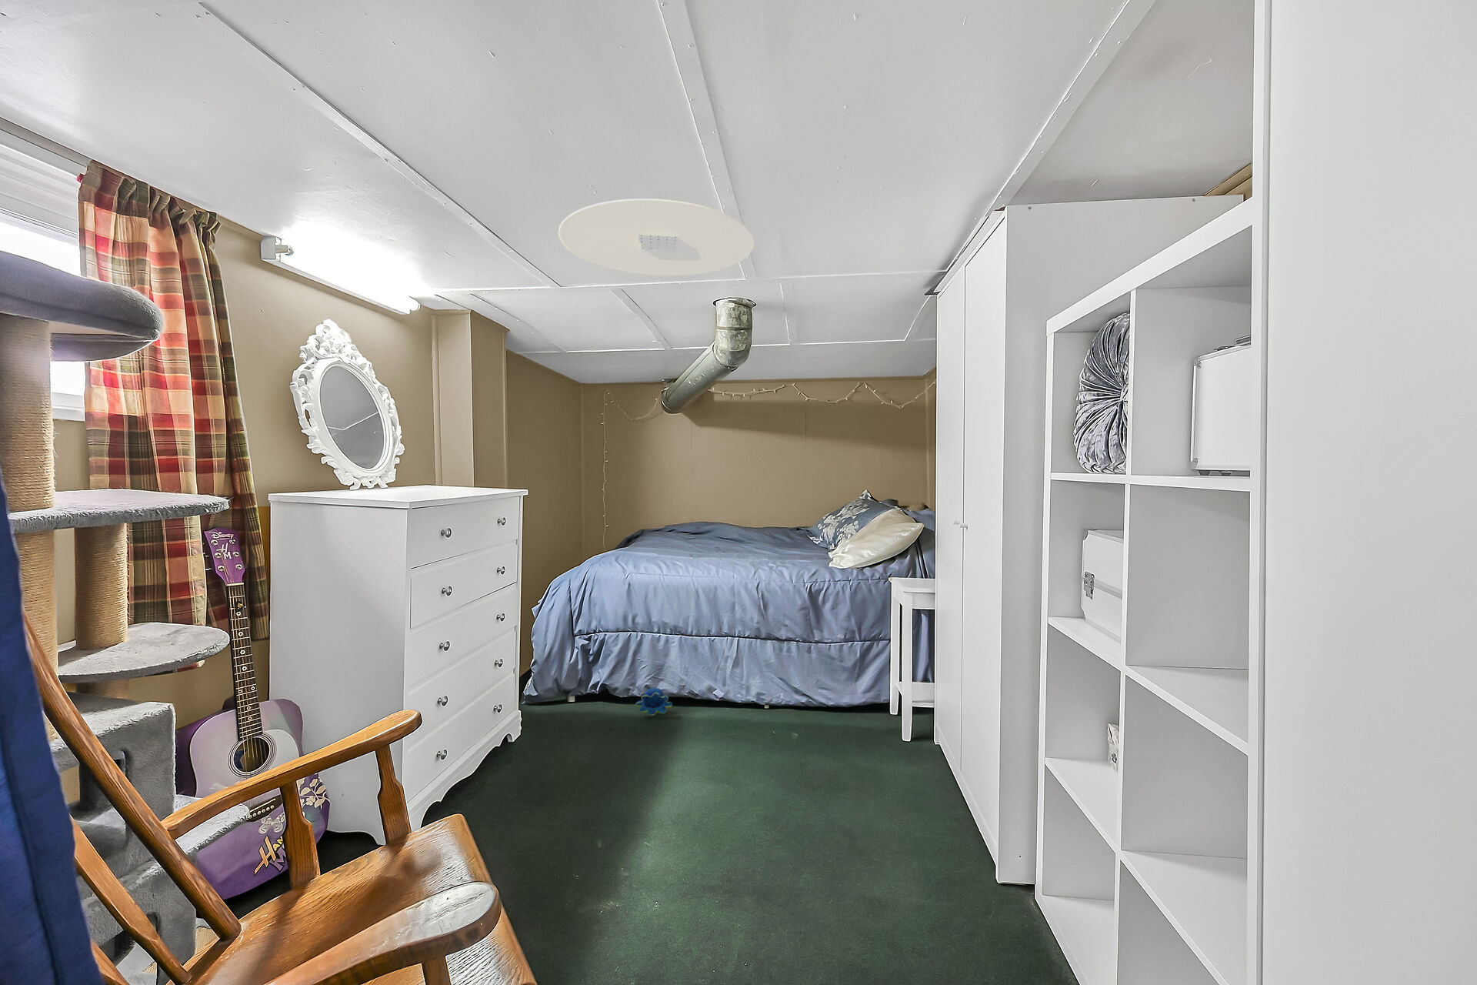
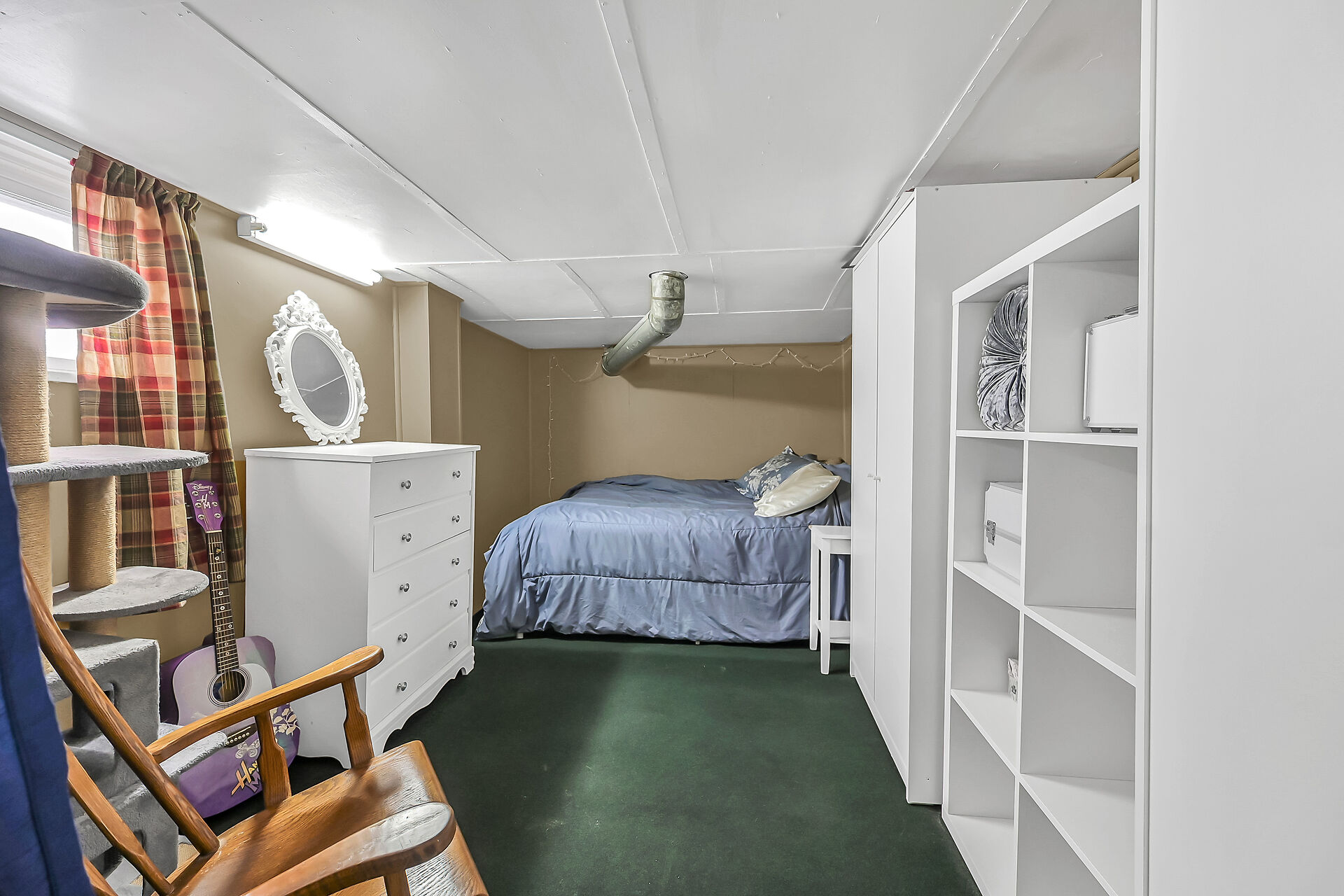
- plush toy [634,687,673,717]
- ceiling light [557,198,755,277]
